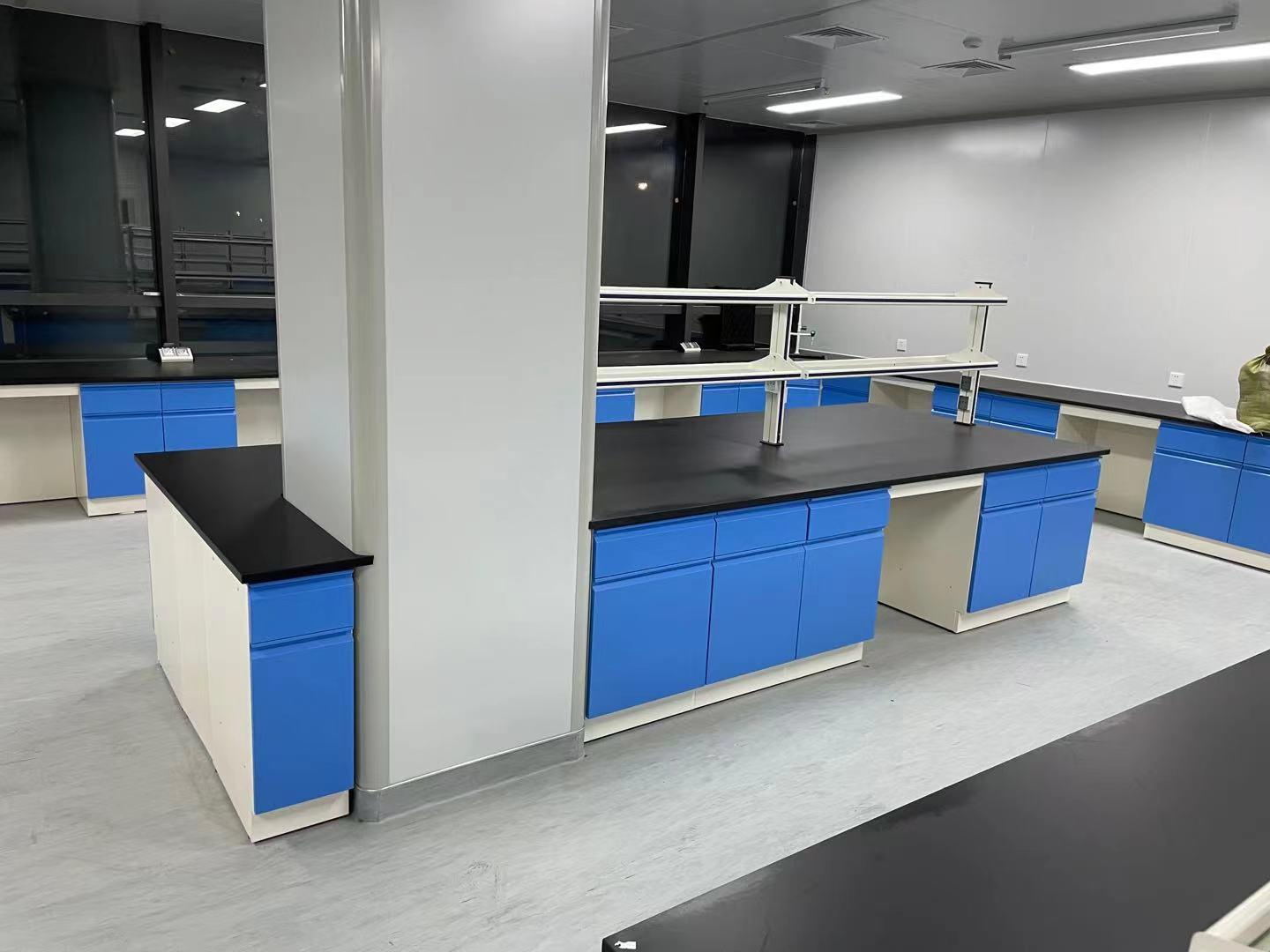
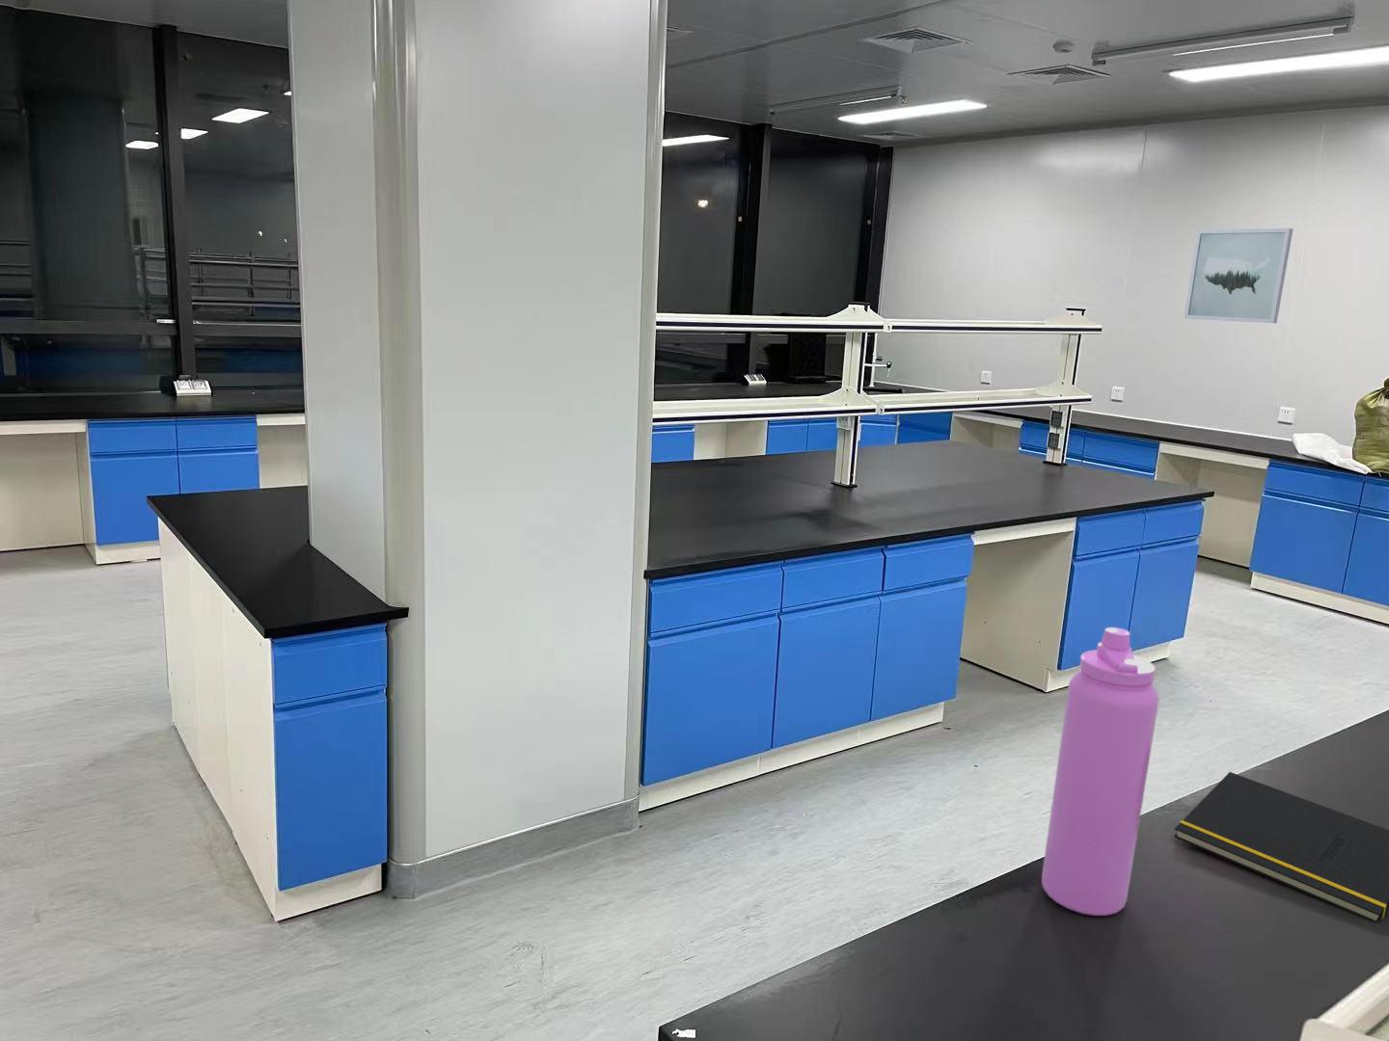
+ wall art [1183,227,1294,324]
+ notepad [1172,771,1389,923]
+ water bottle [1041,627,1160,916]
